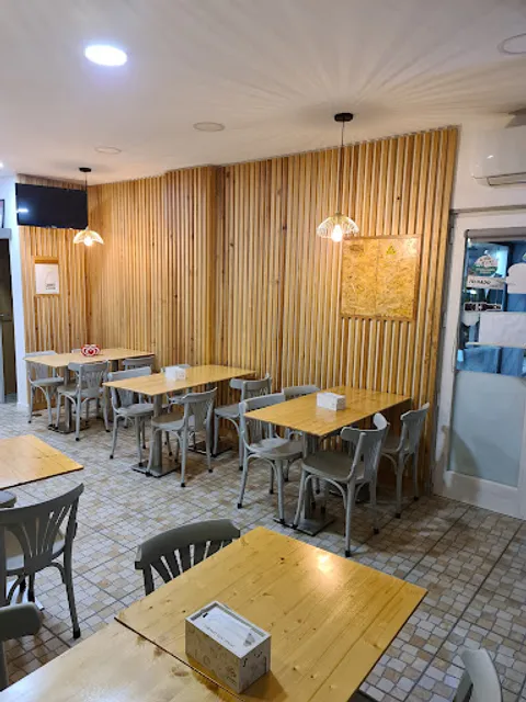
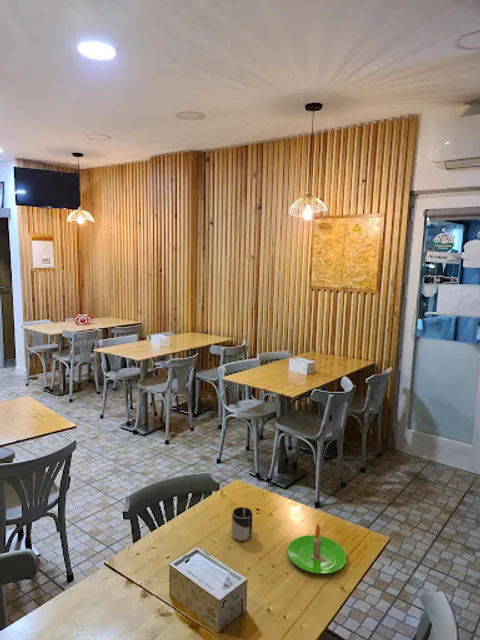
+ candle [287,523,347,575]
+ cup [231,506,253,542]
